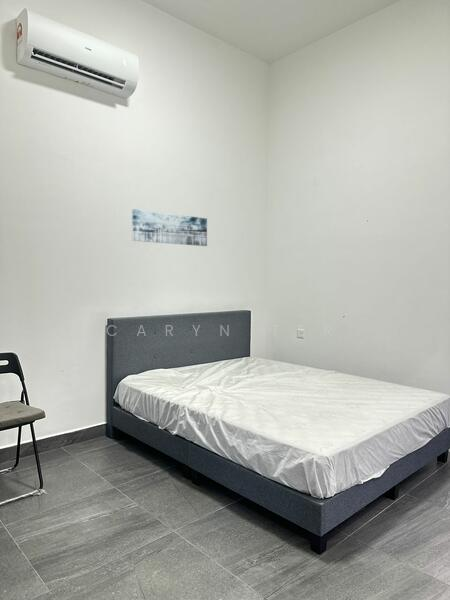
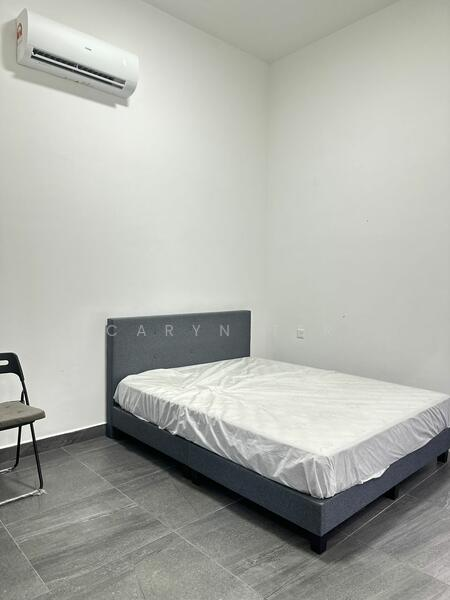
- wall art [131,208,208,247]
